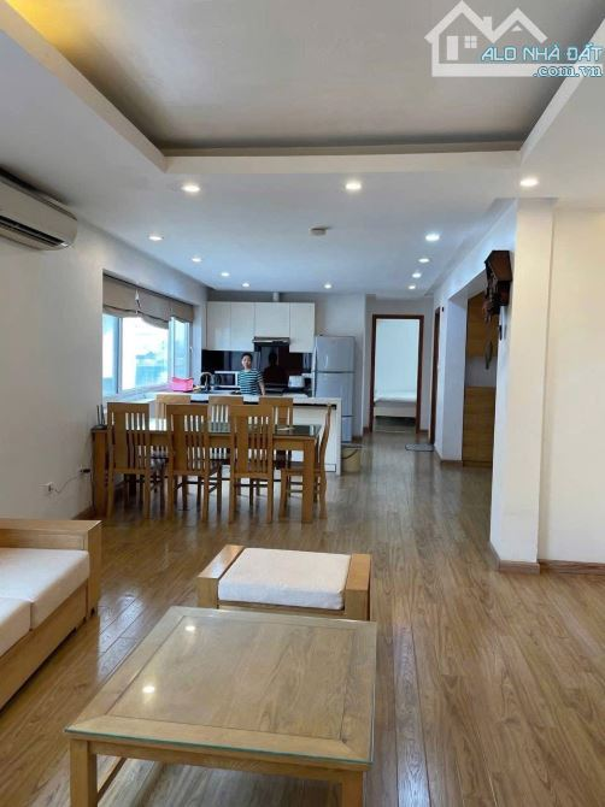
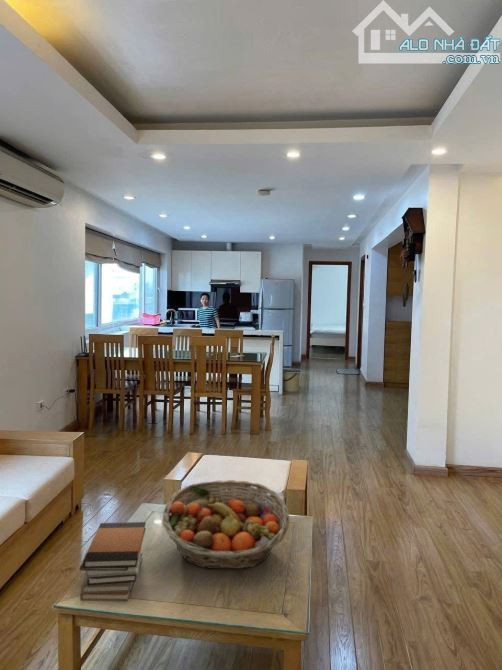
+ fruit basket [161,479,290,570]
+ book stack [79,521,147,602]
